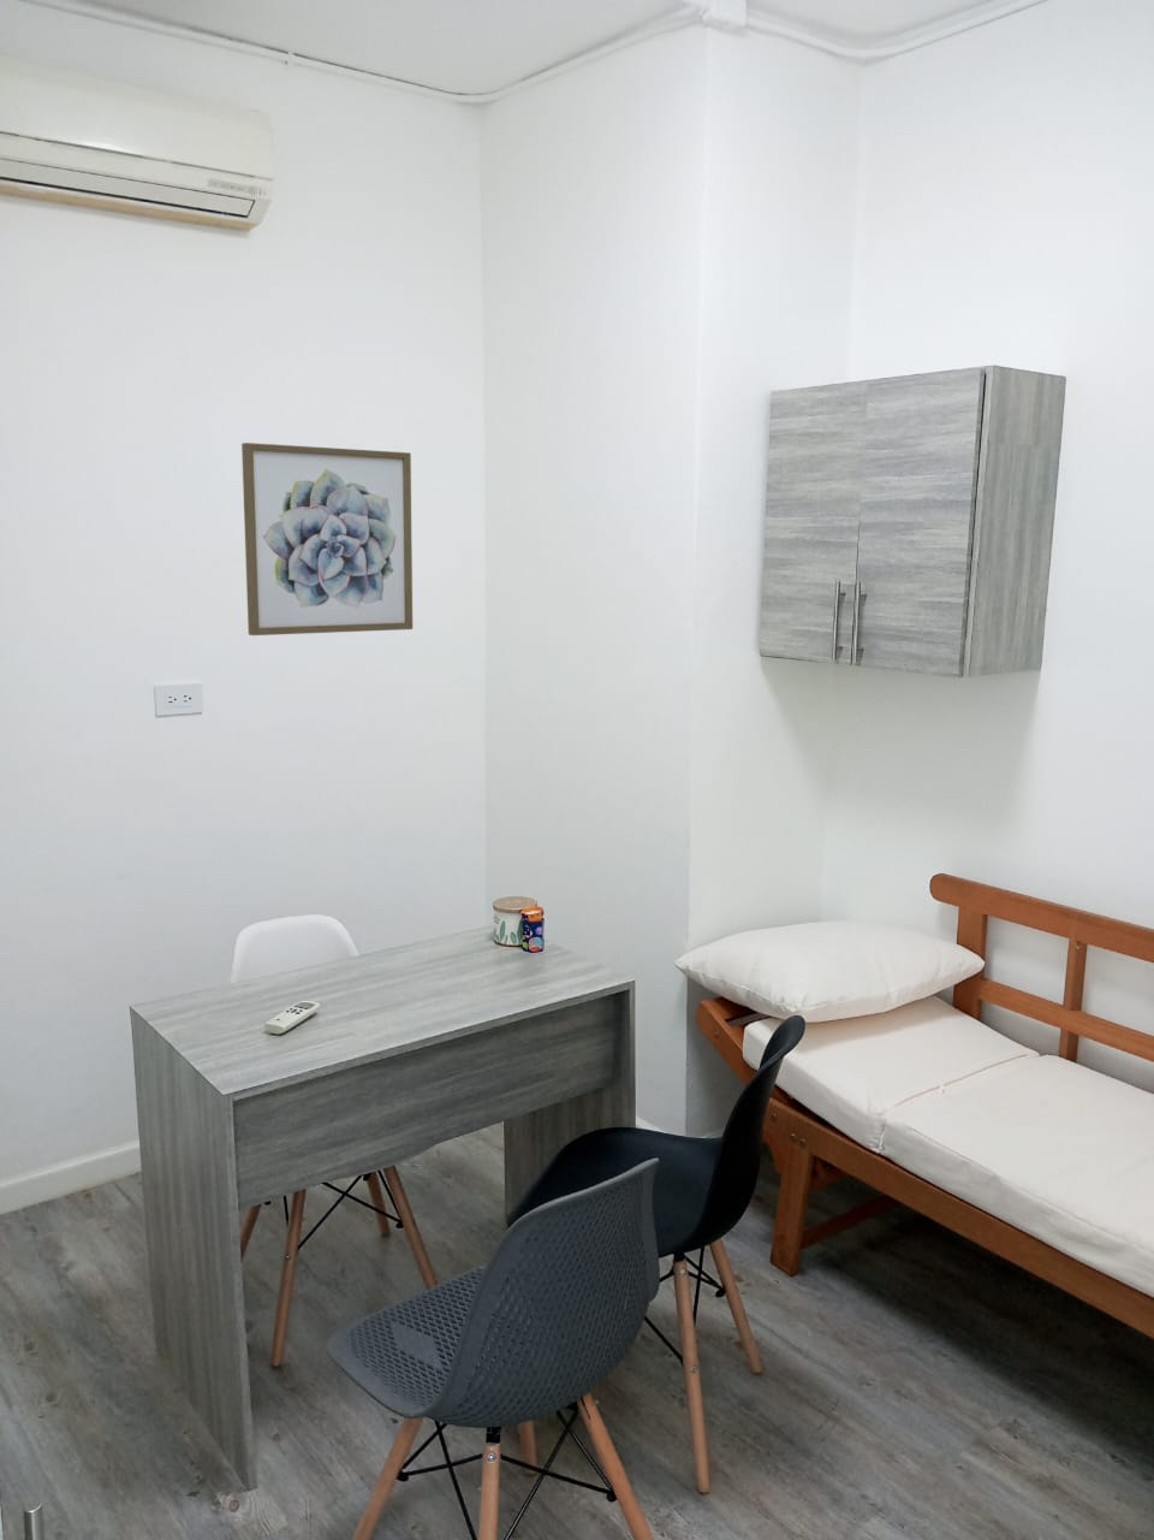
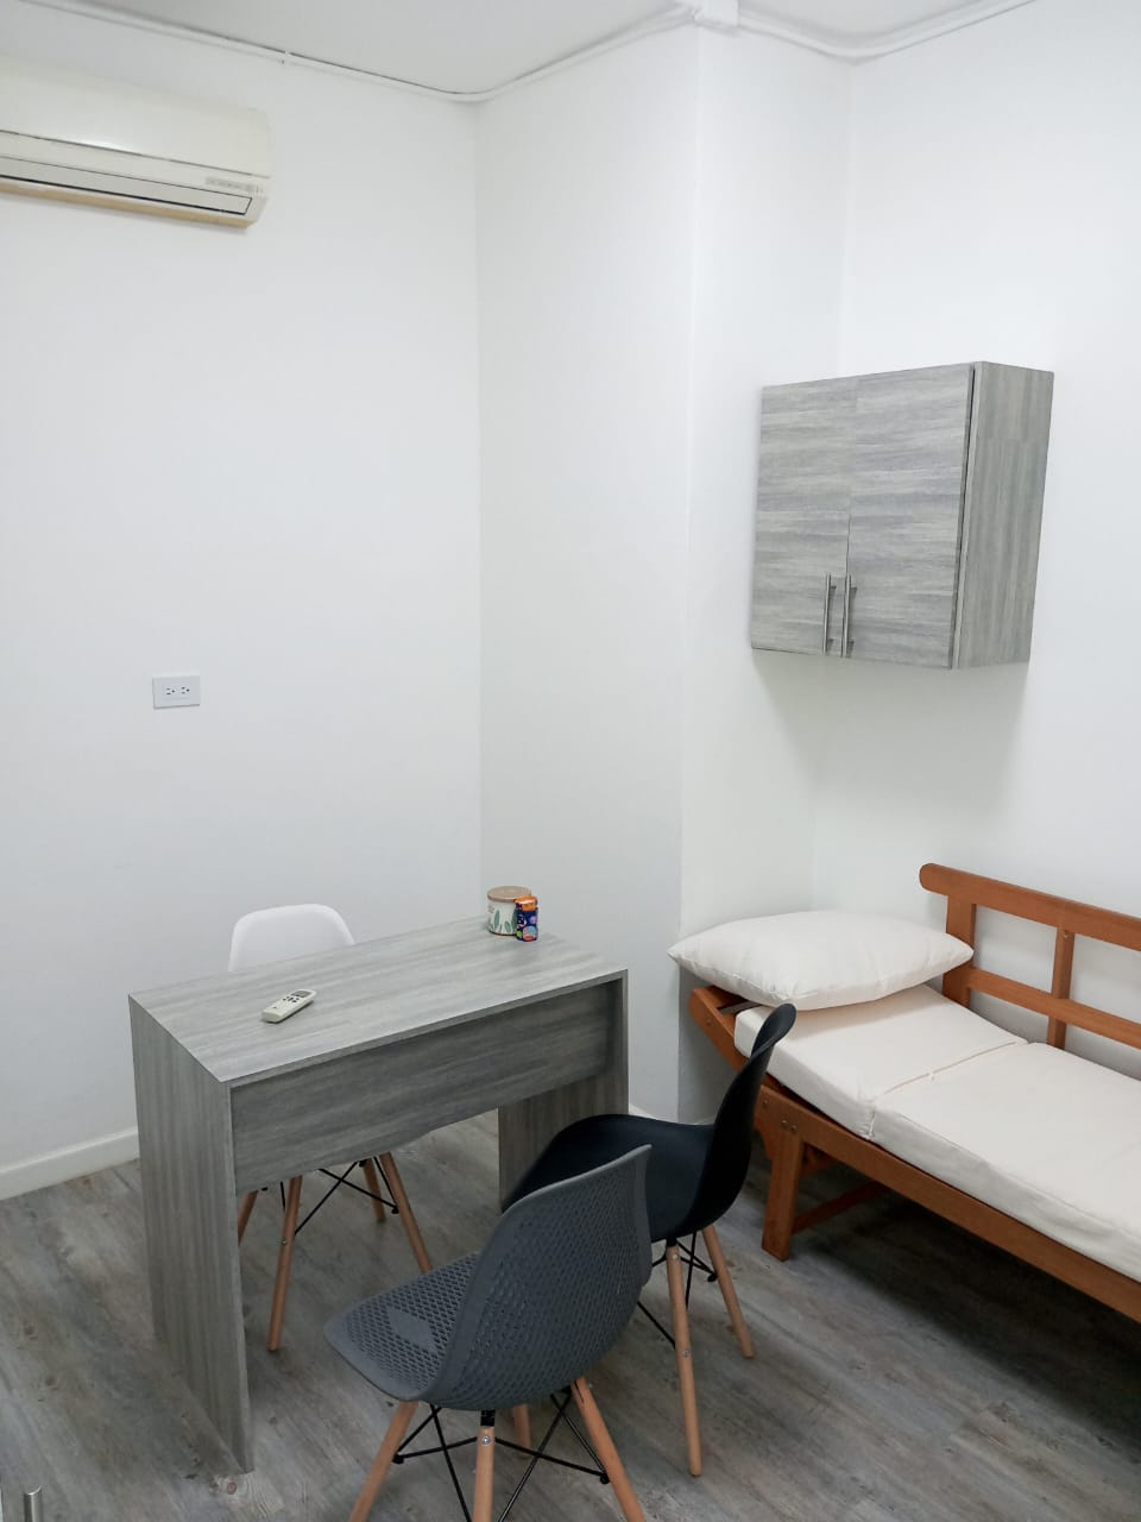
- wall art [240,441,413,637]
